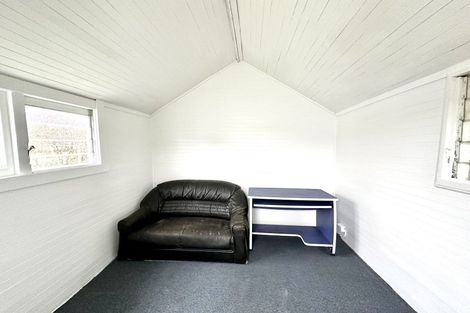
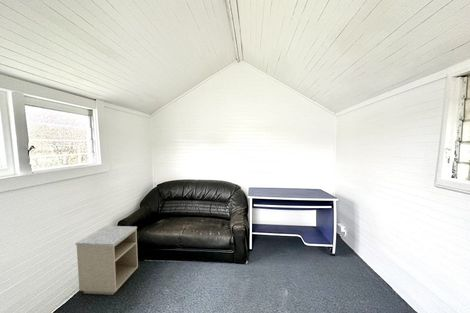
+ nightstand [75,225,139,296]
